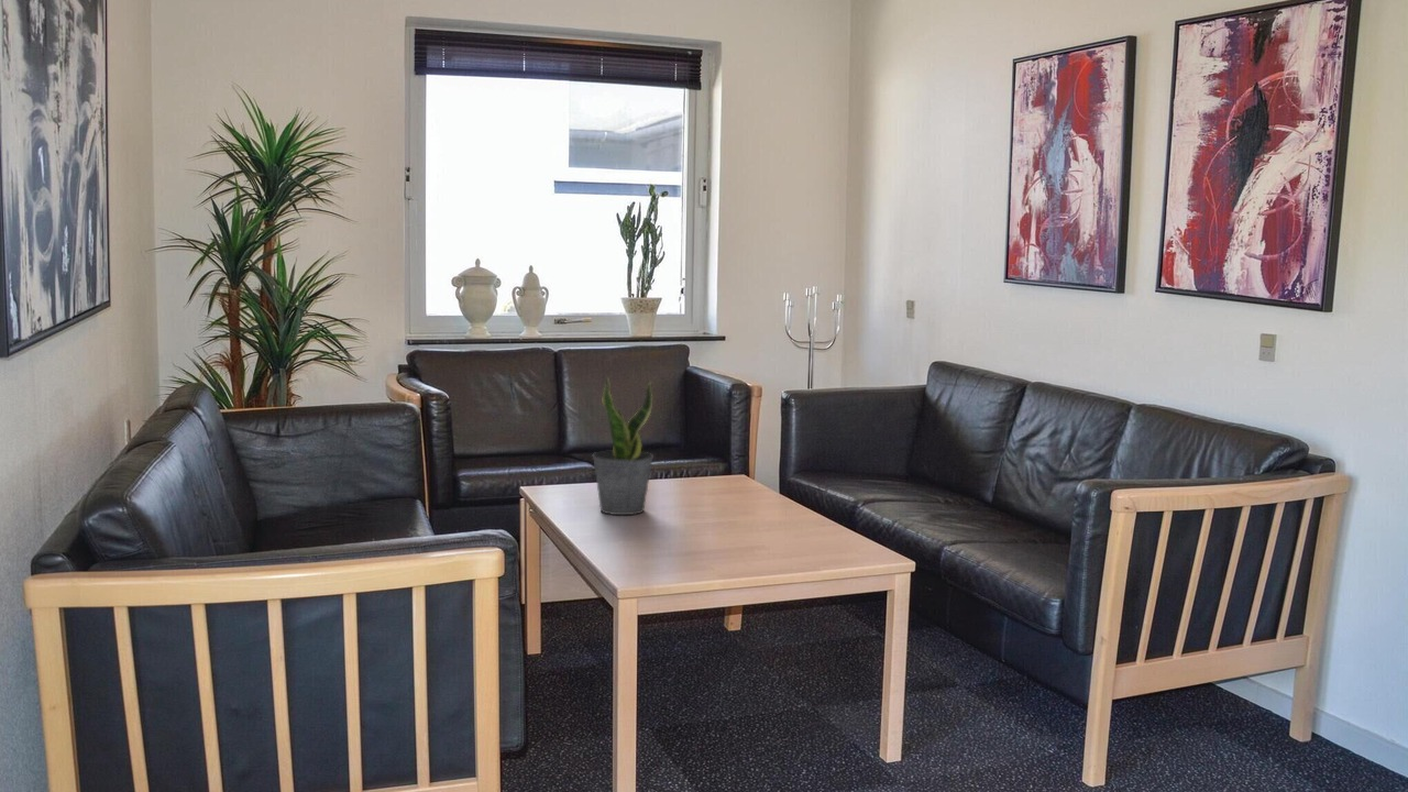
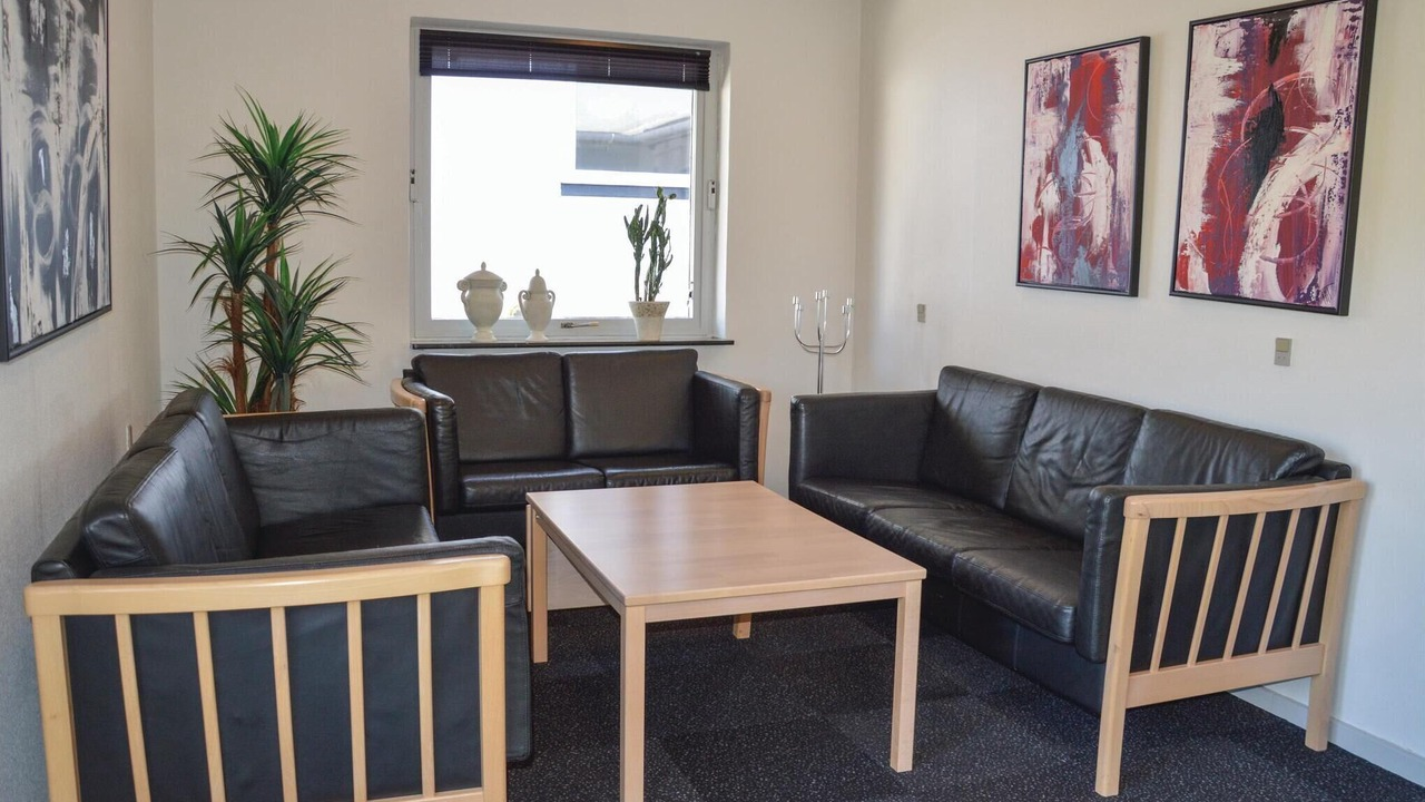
- potted plant [591,376,654,516]
